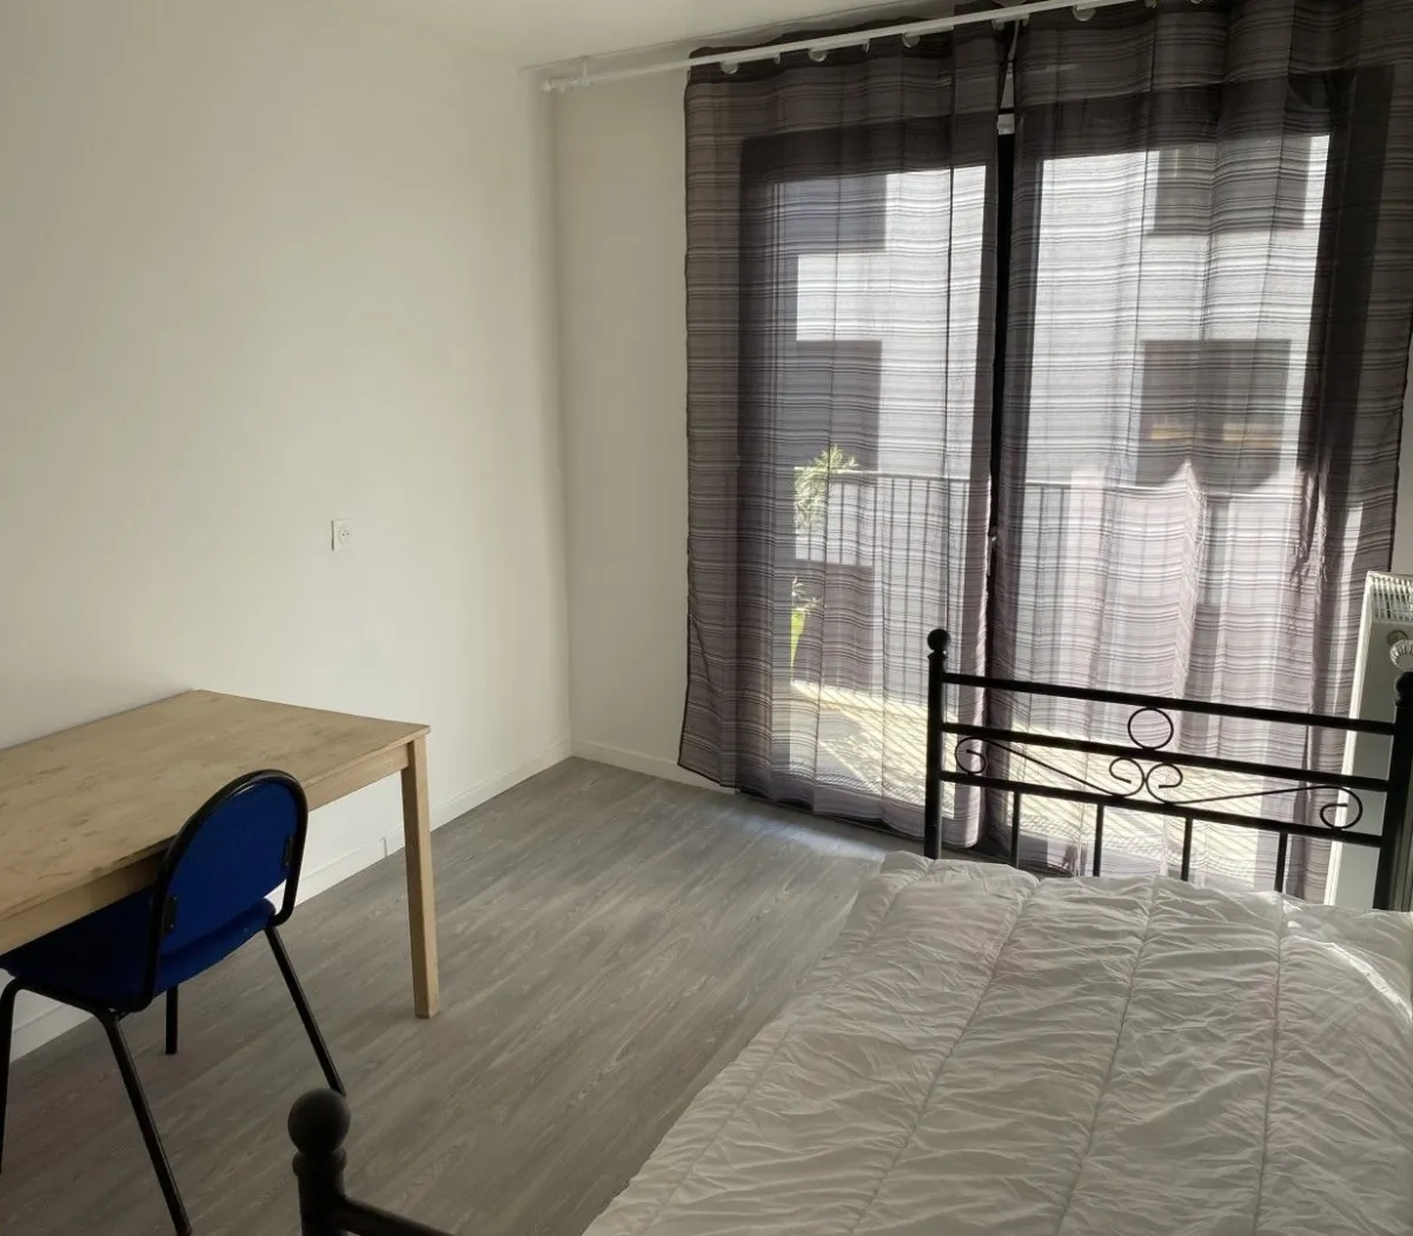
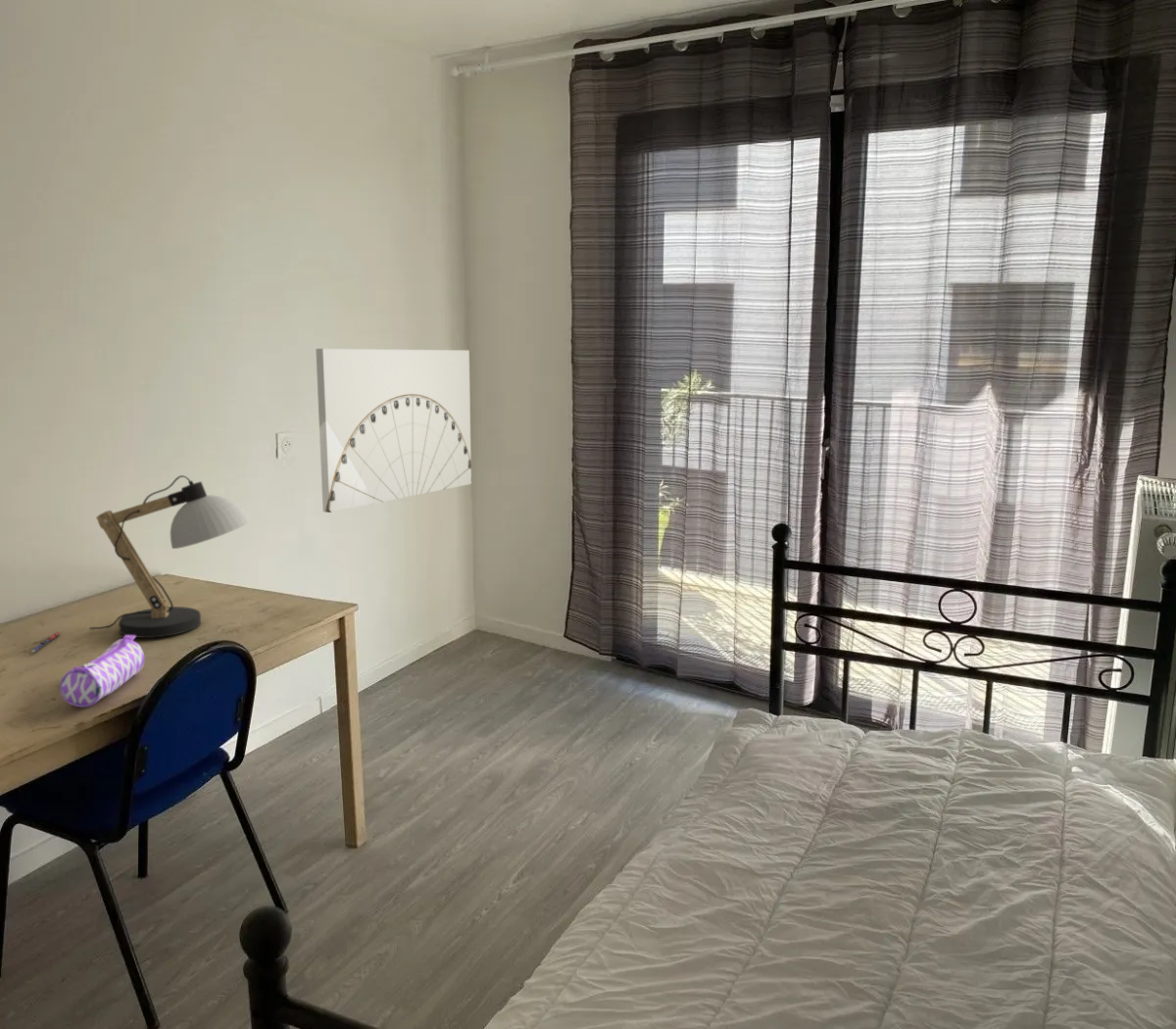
+ pen [28,631,62,654]
+ pencil case [59,635,145,708]
+ desk lamp [88,474,251,639]
+ wall art [315,348,472,514]
